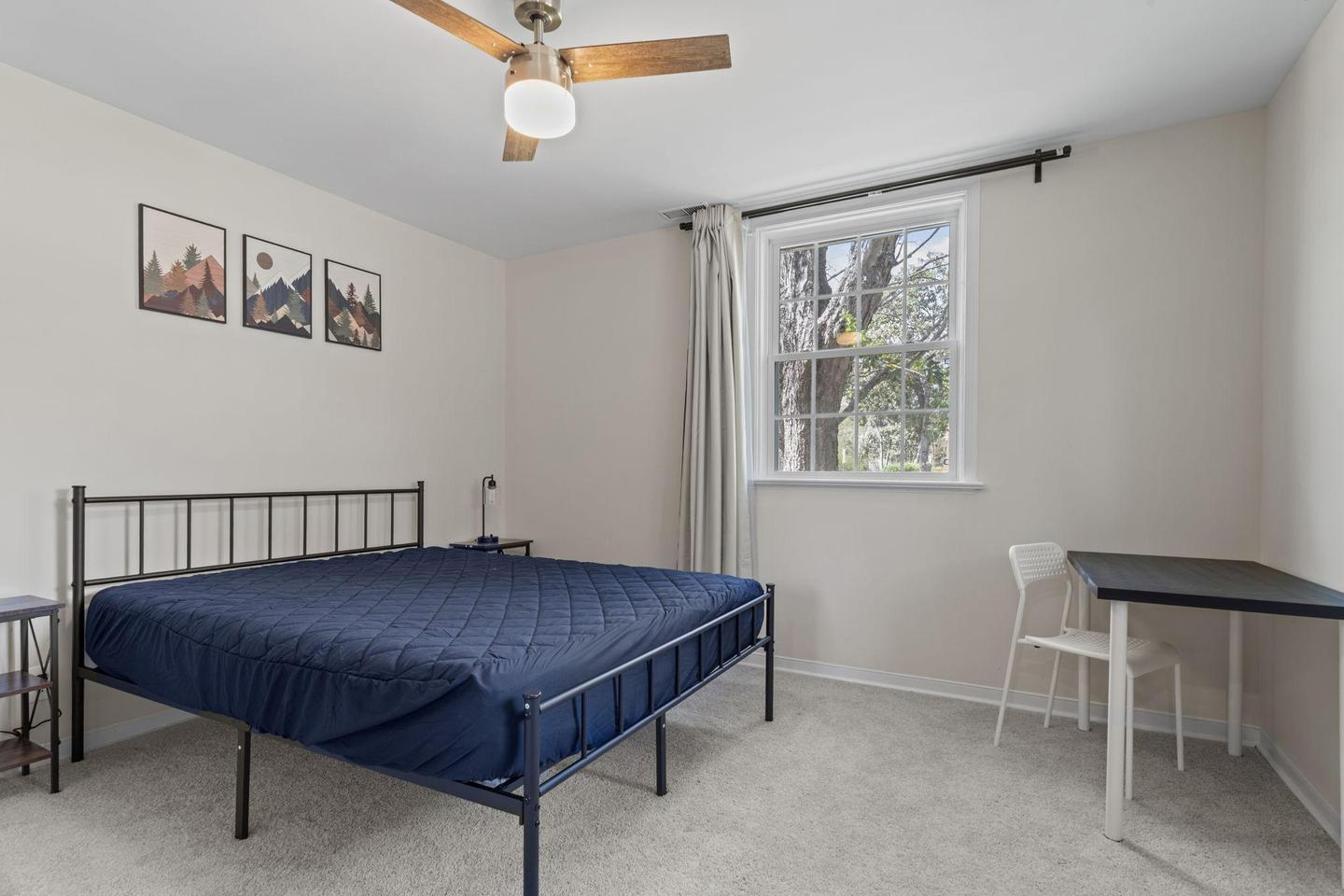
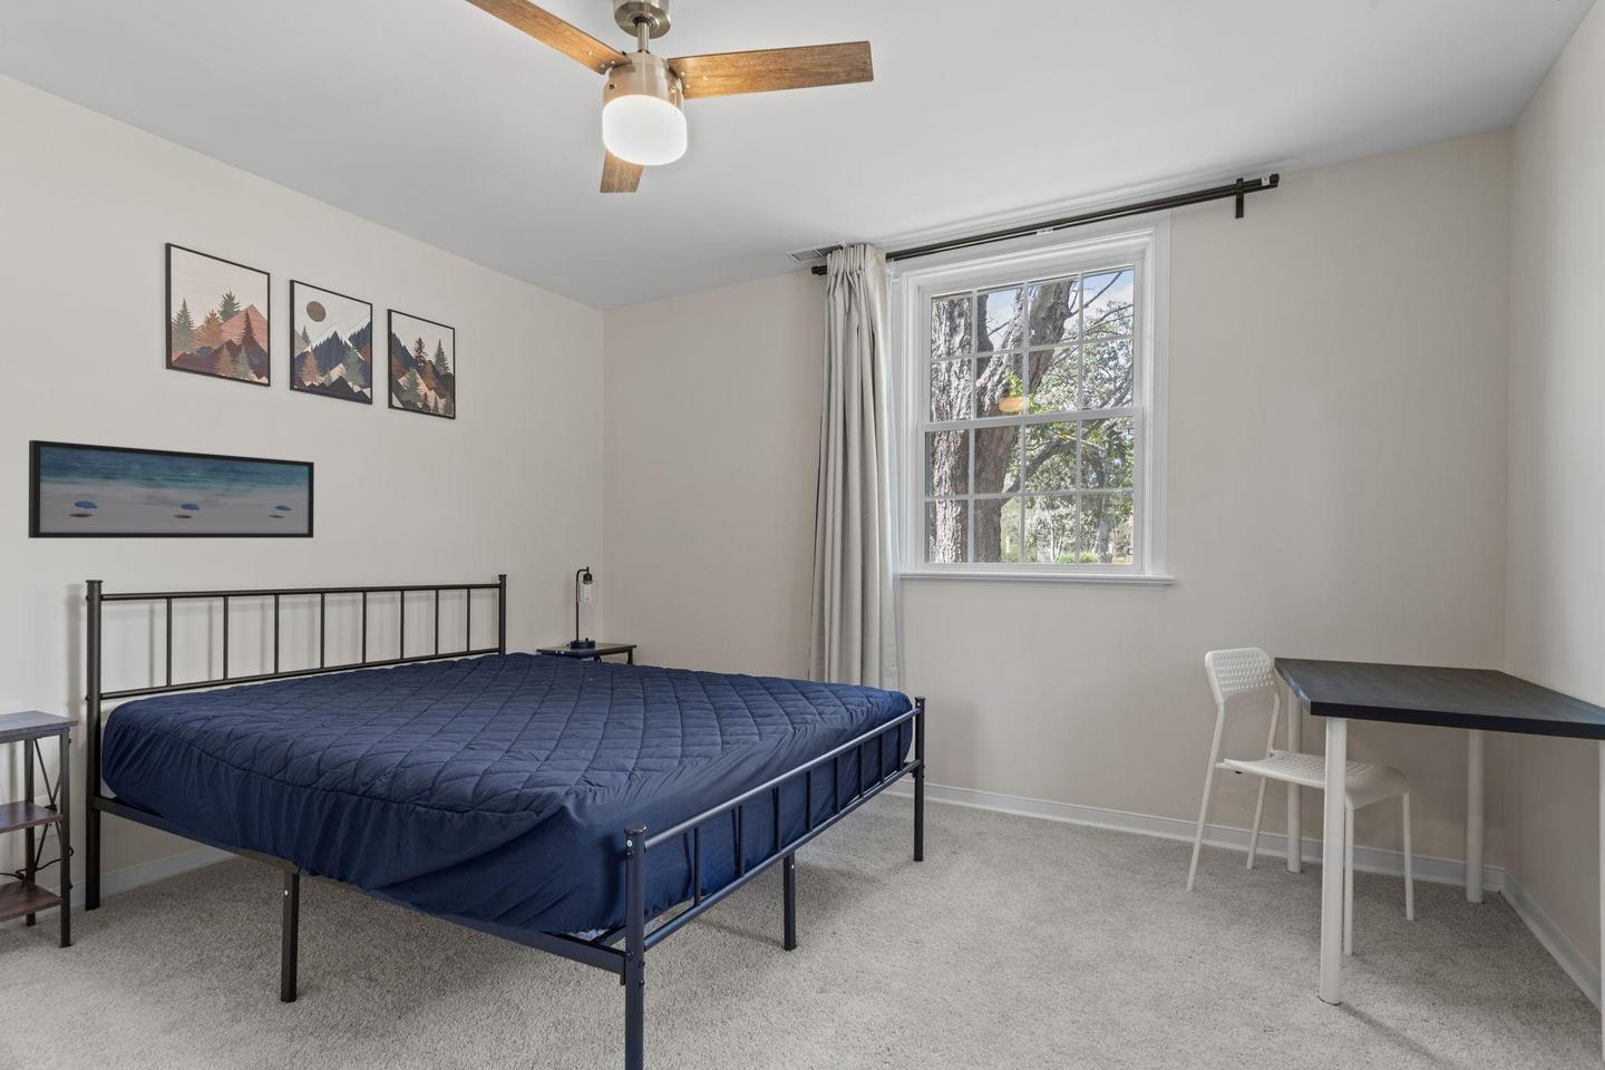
+ wall art [26,439,315,540]
